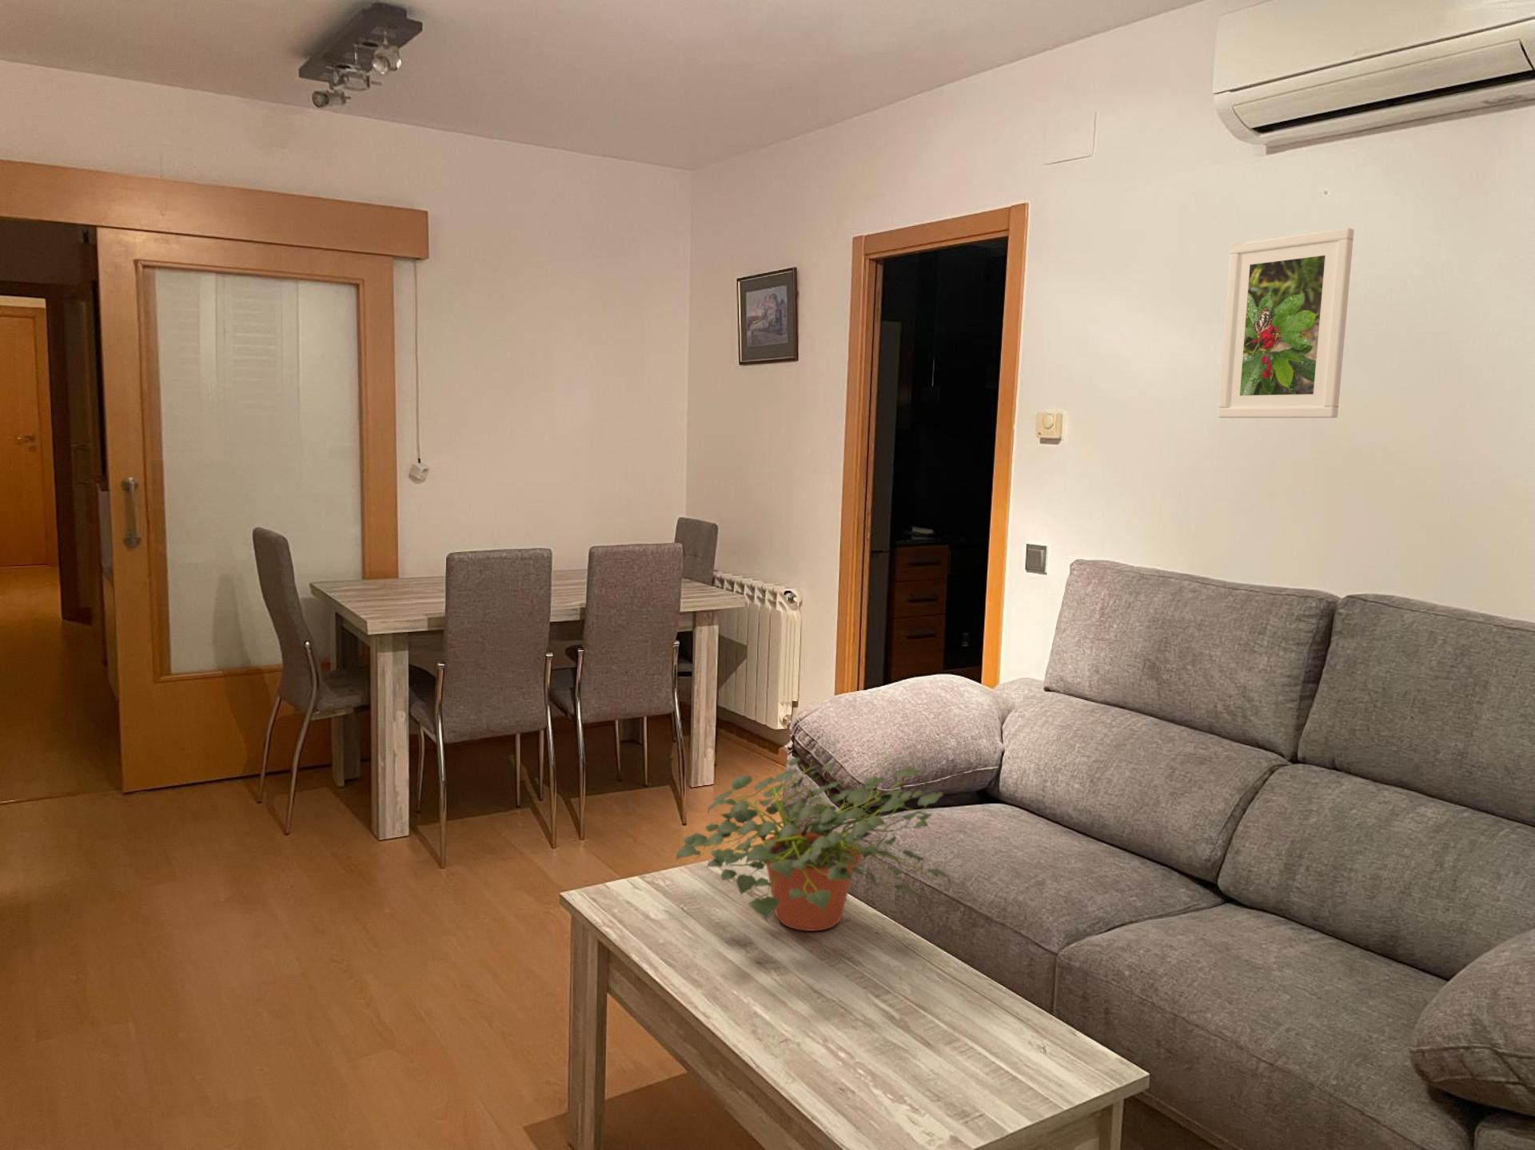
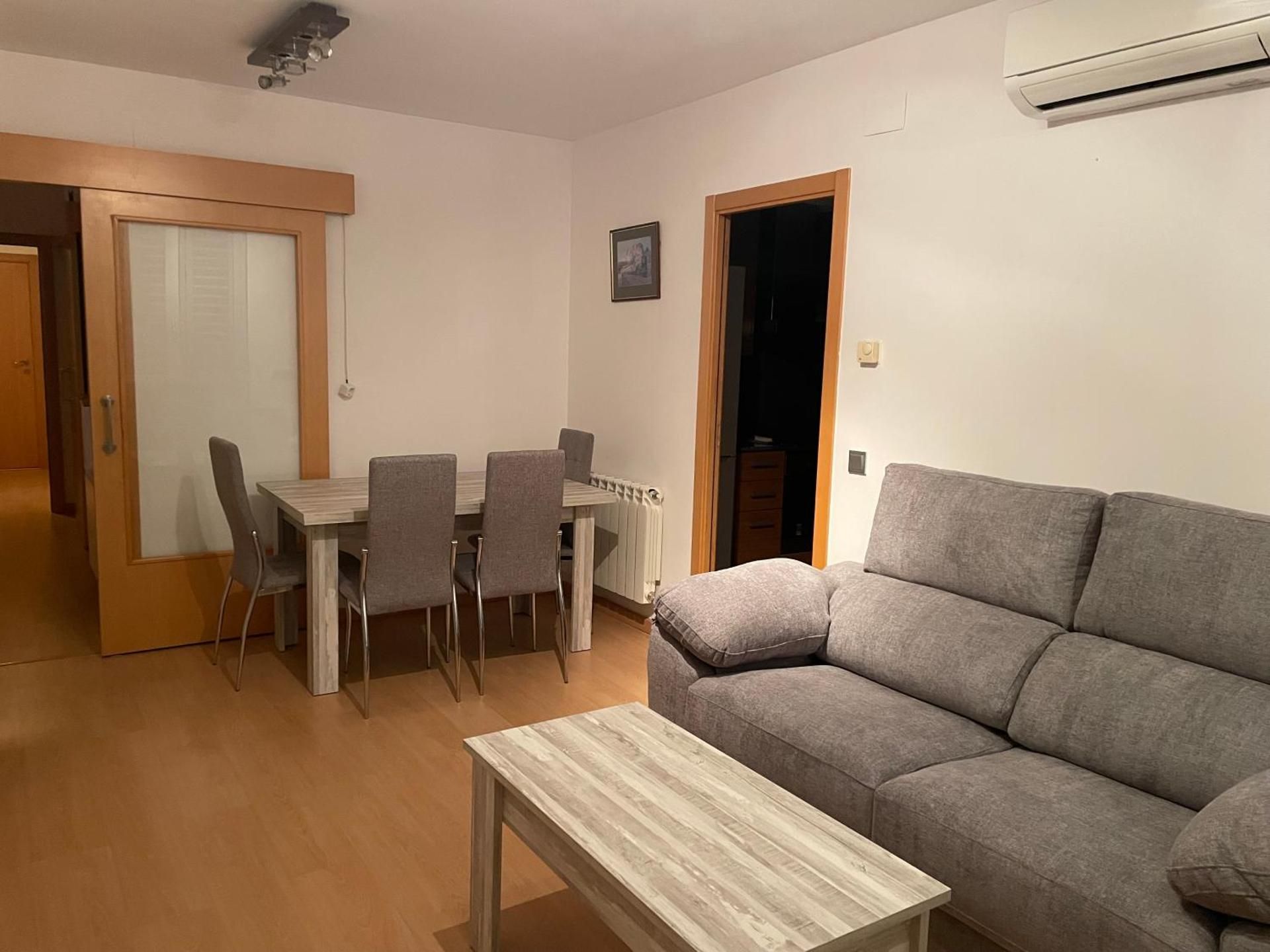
- potted plant [676,757,951,933]
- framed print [1217,227,1355,418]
